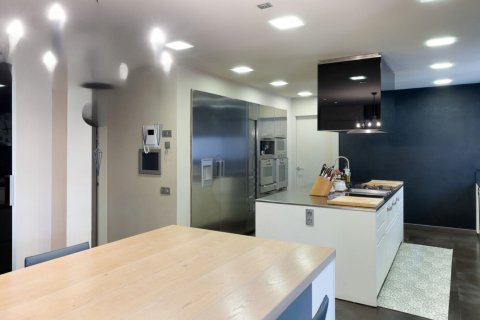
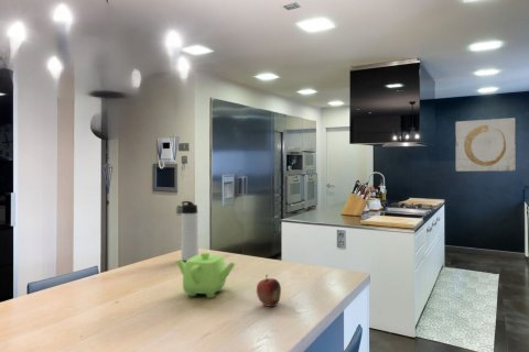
+ fruit [256,274,282,308]
+ wall art [454,117,517,173]
+ teapot [175,251,237,299]
+ thermos bottle [180,200,199,262]
